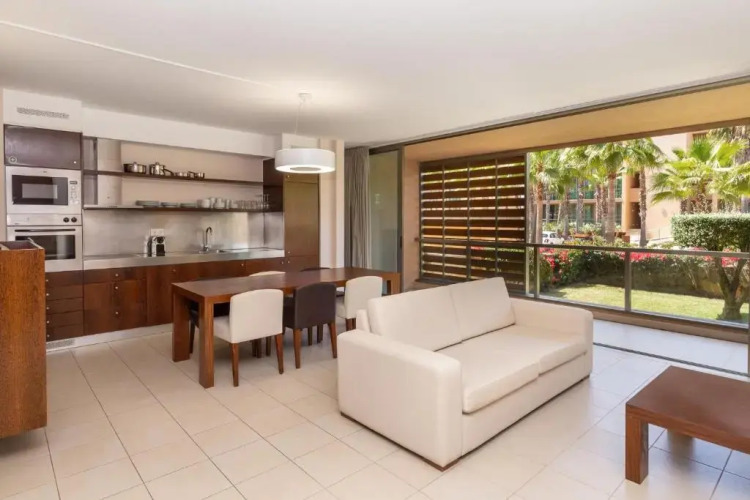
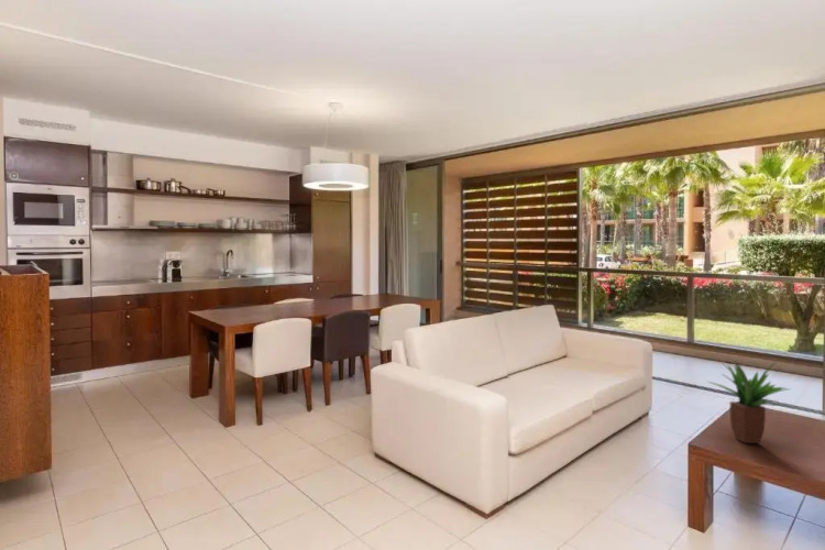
+ potted plant [707,361,796,444]
